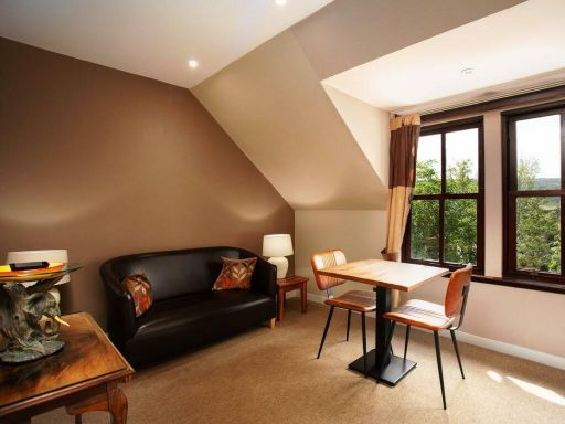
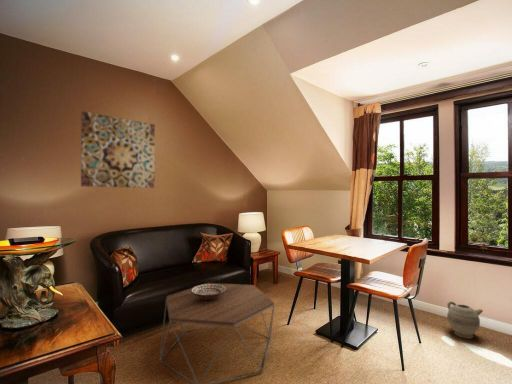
+ decorative bowl [191,283,226,300]
+ wall art [80,110,156,189]
+ coffee table [158,282,276,384]
+ ceramic jug [446,301,484,340]
